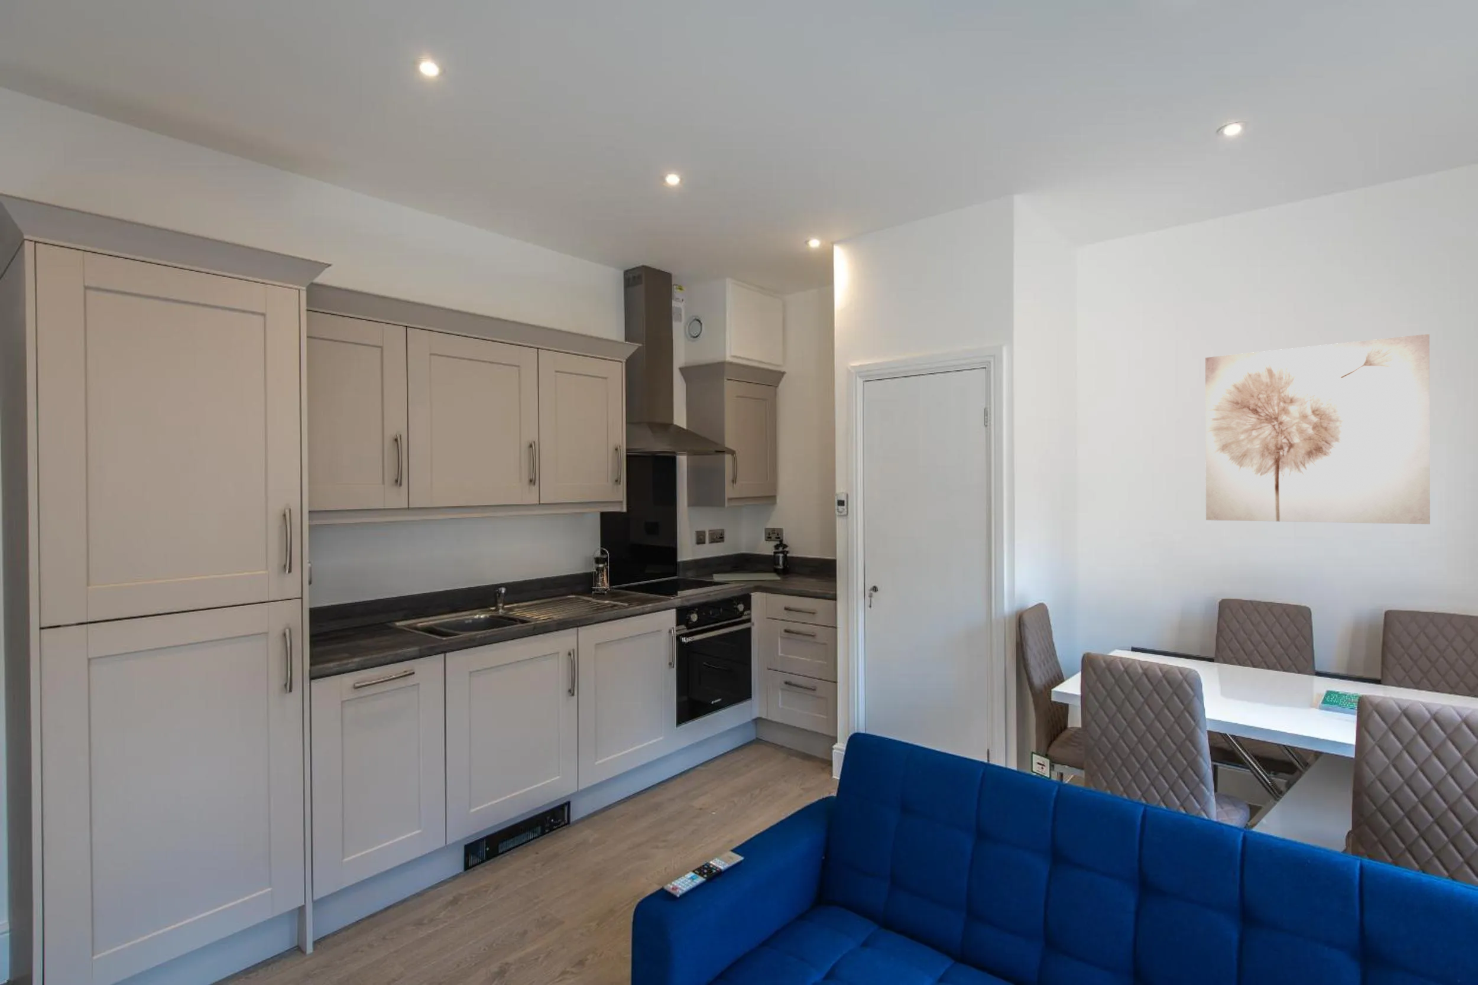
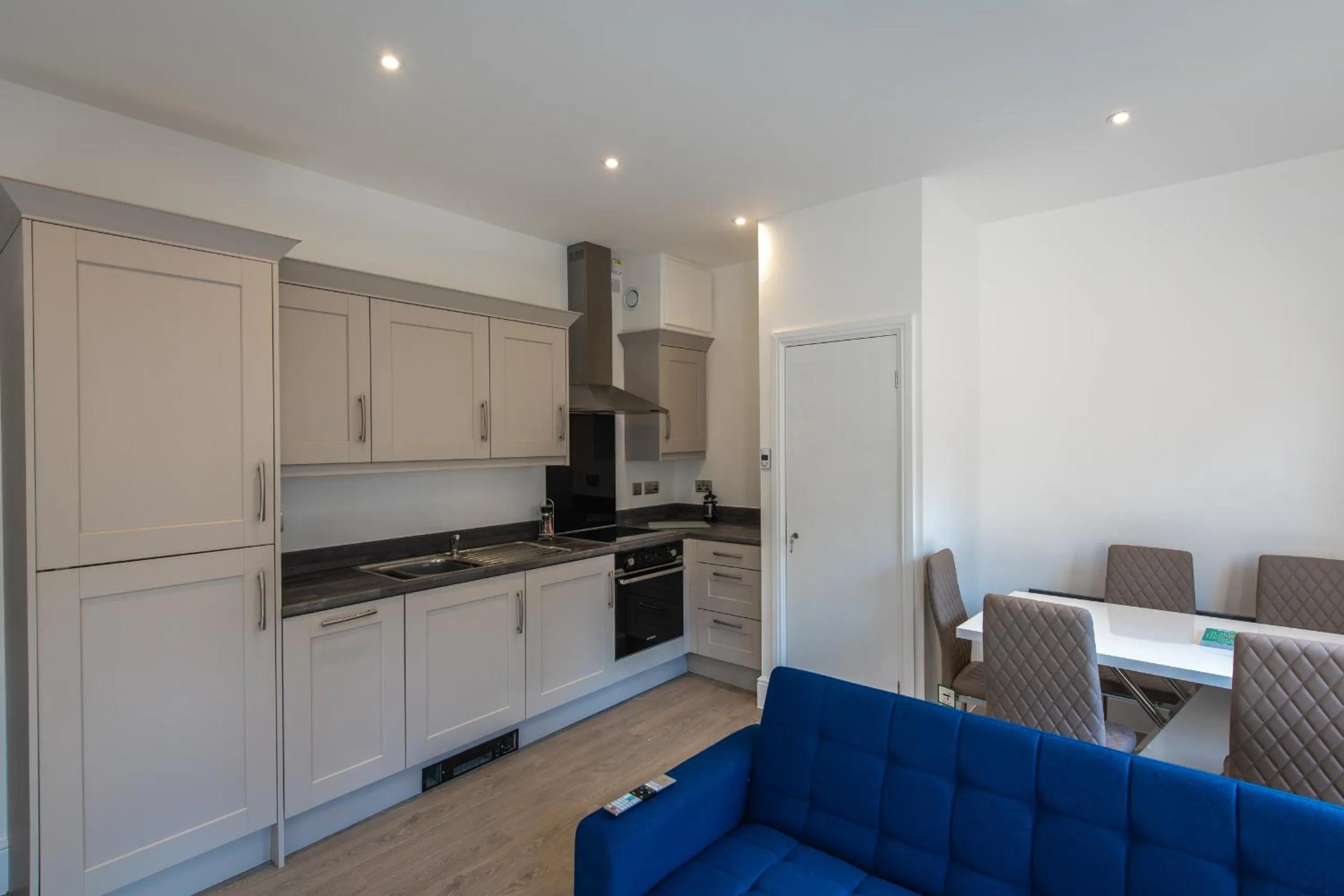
- wall art [1205,333,1431,524]
